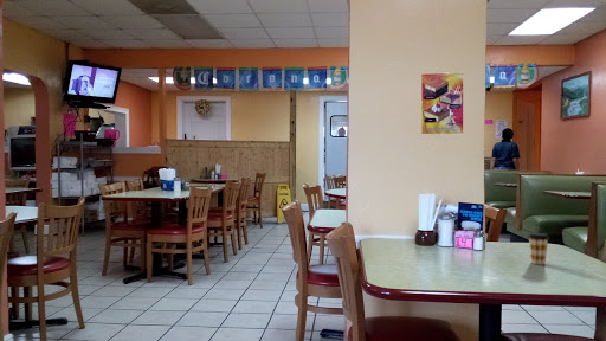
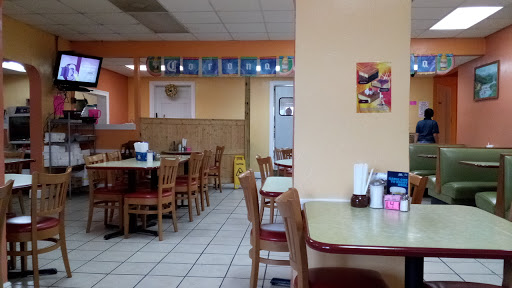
- coffee cup [527,231,550,265]
